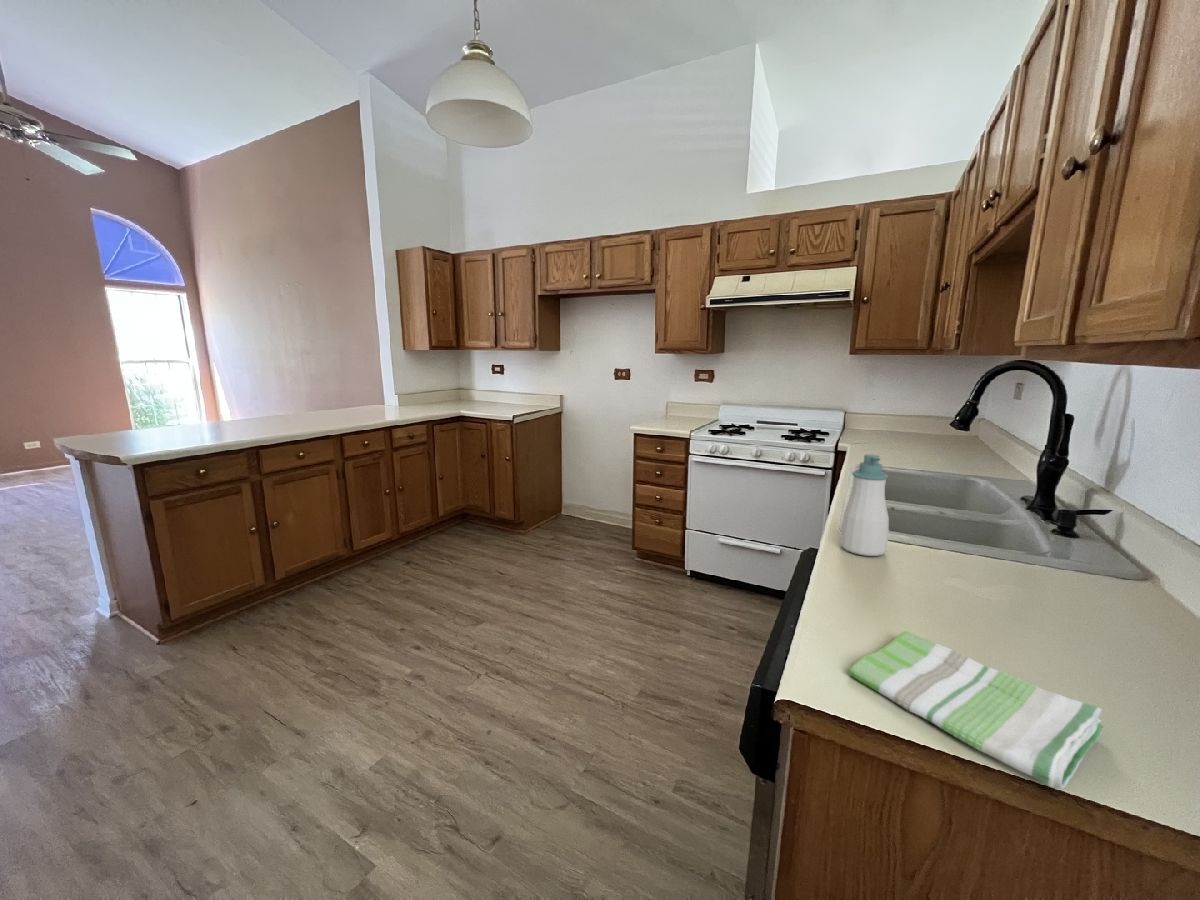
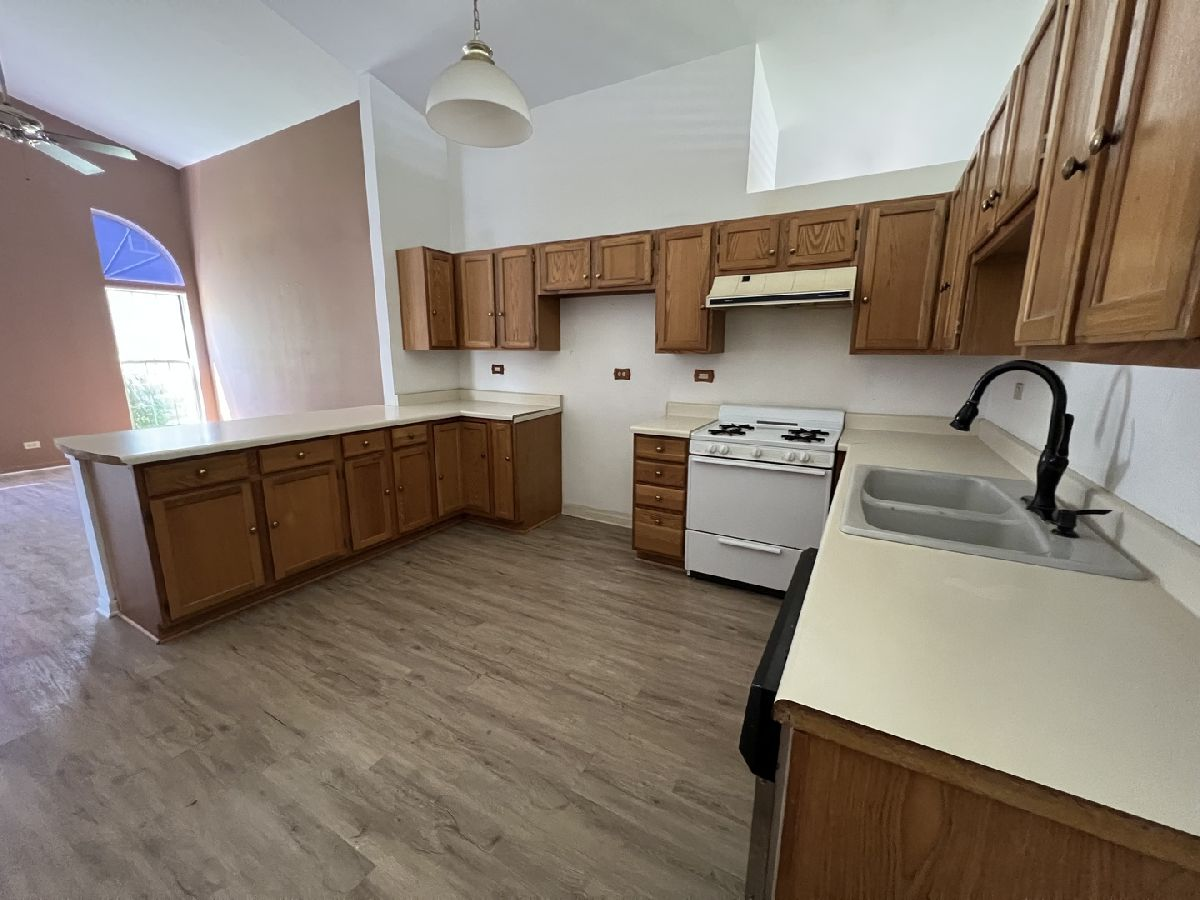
- soap bottle [839,453,890,557]
- dish towel [847,630,1104,790]
